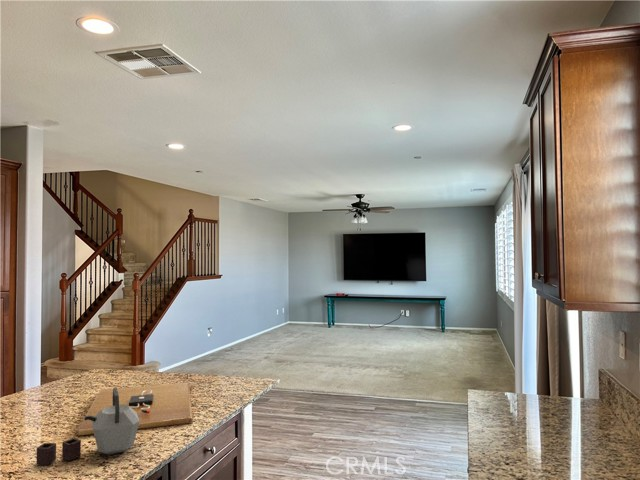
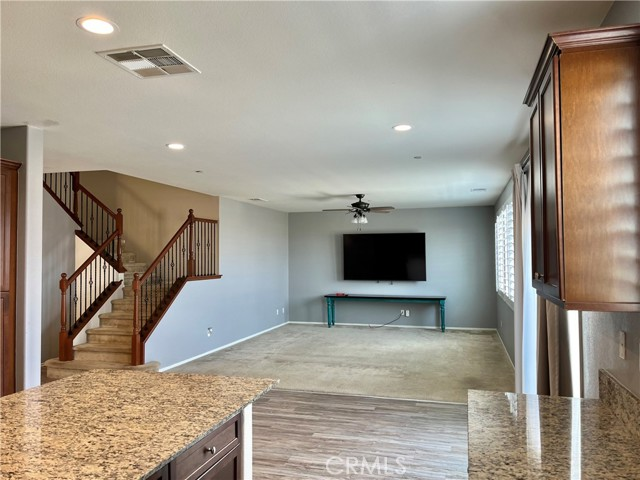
- kettle [35,387,139,466]
- cutting board [75,382,193,437]
